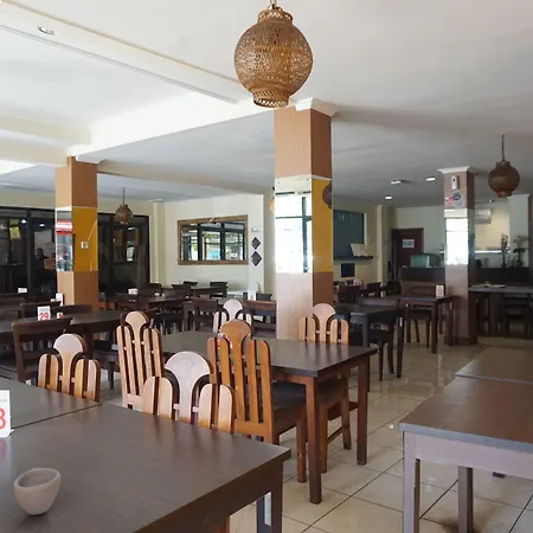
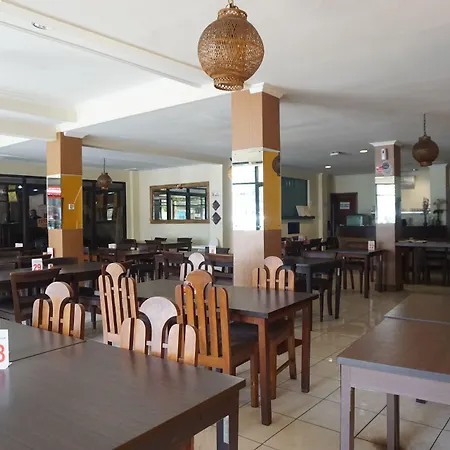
- cup [12,467,62,516]
